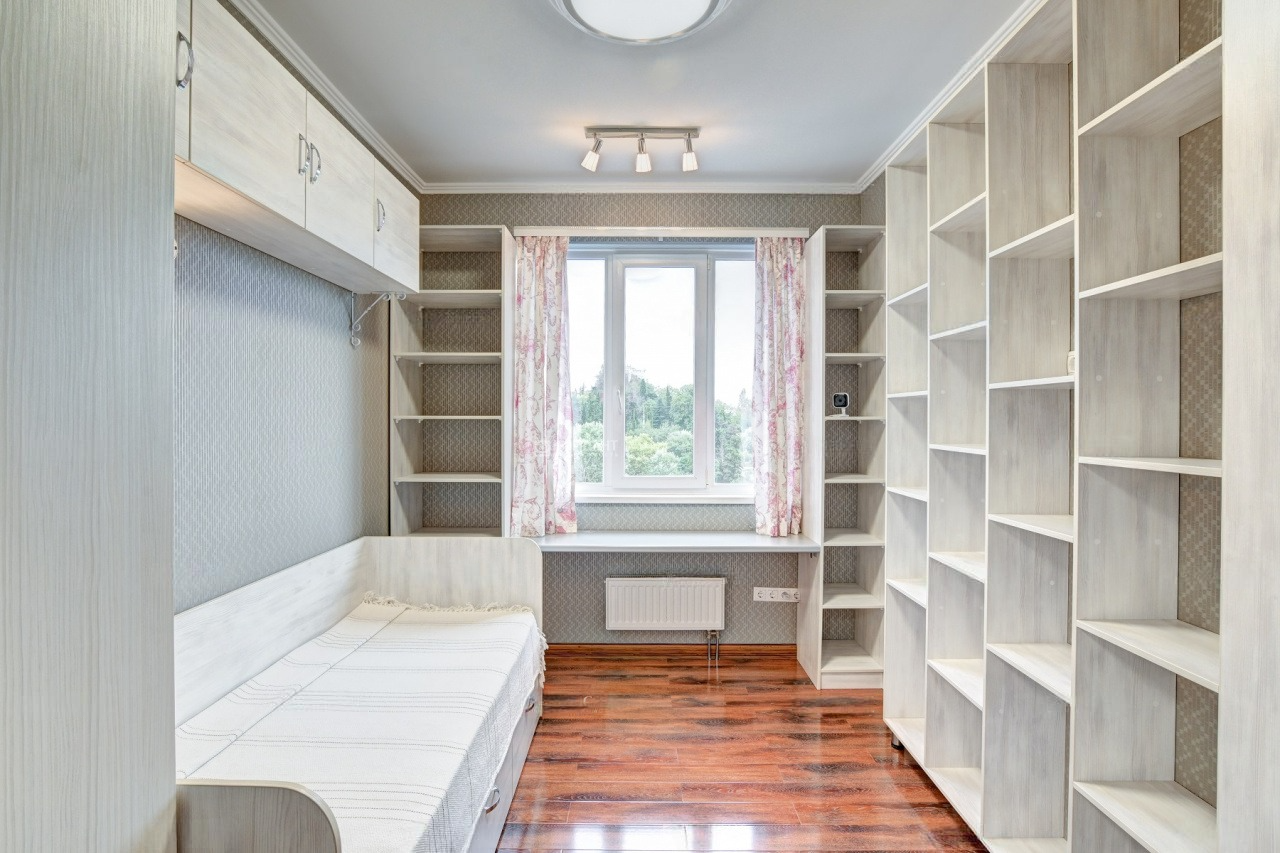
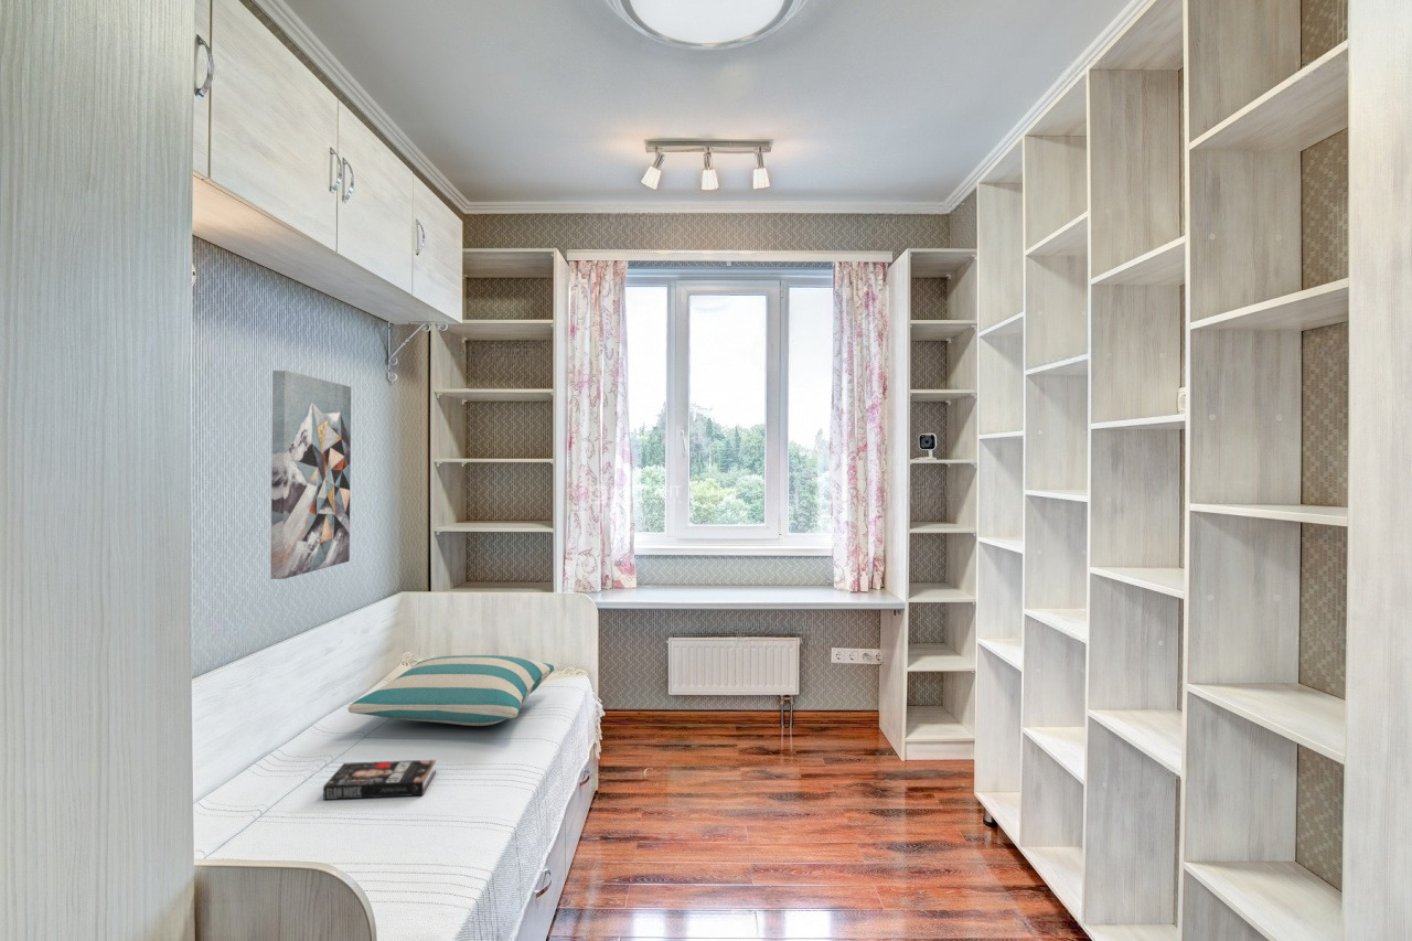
+ book [322,759,437,801]
+ wall art [269,370,352,580]
+ pillow [347,654,555,727]
